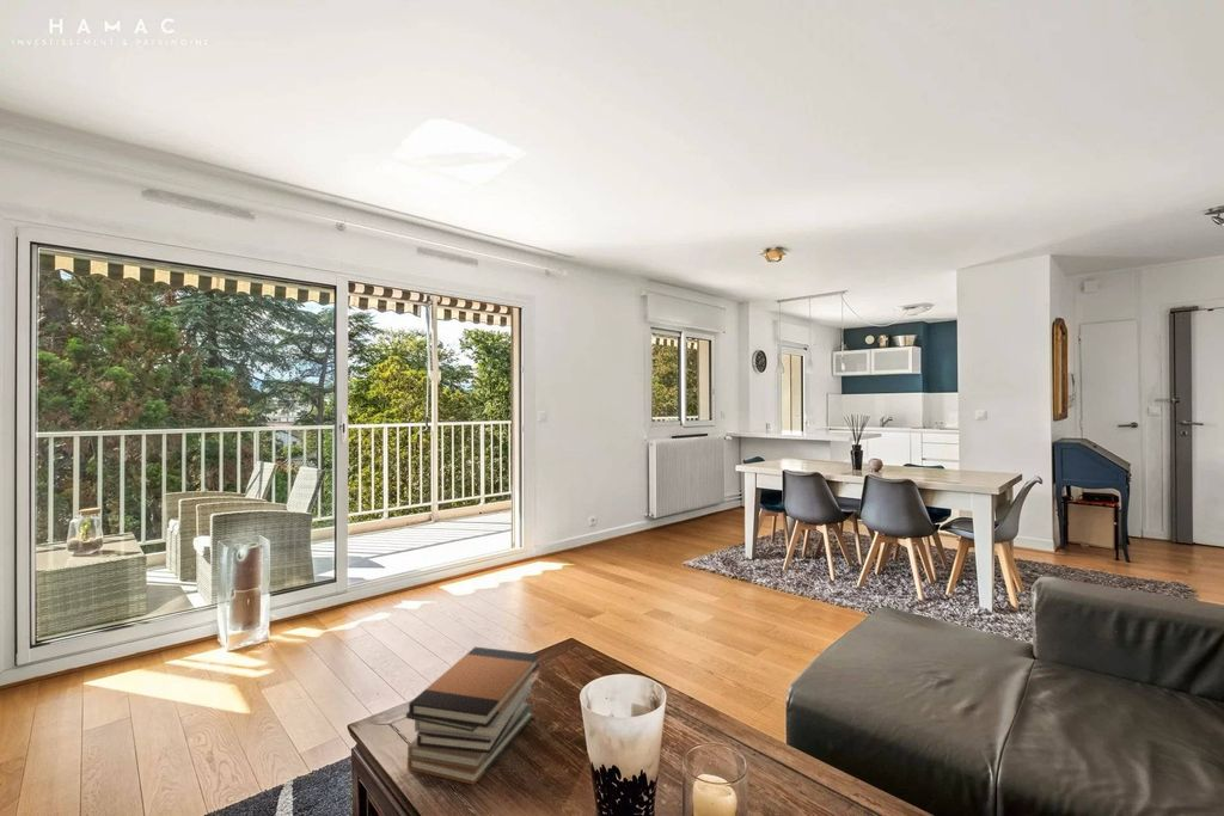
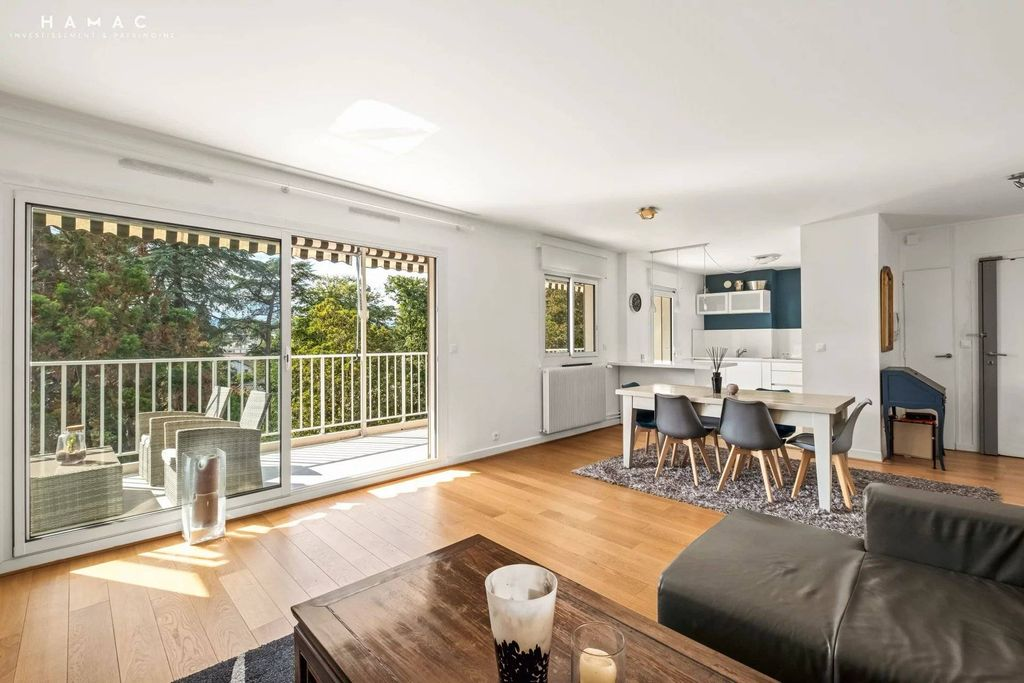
- book stack [405,646,540,786]
